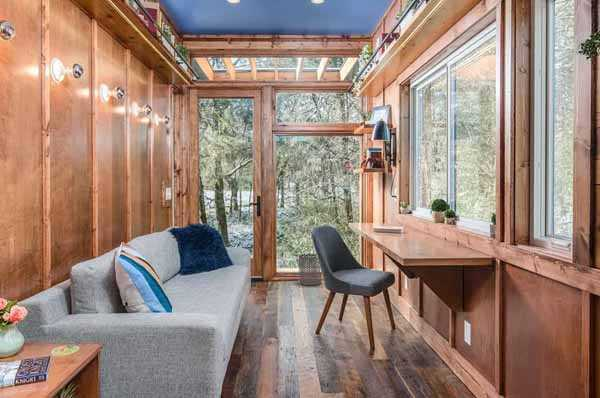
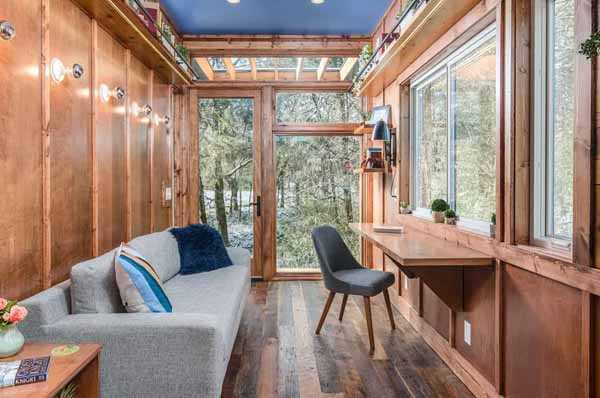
- waste bin [298,253,322,286]
